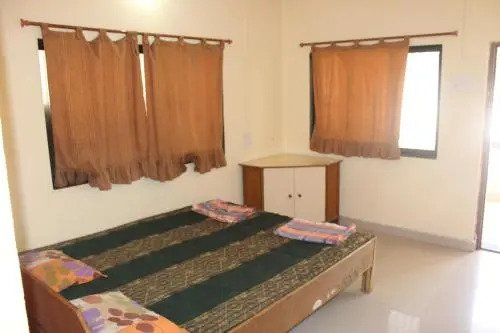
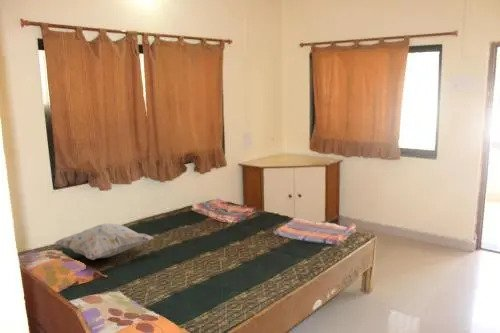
+ decorative pillow [54,223,154,261]
